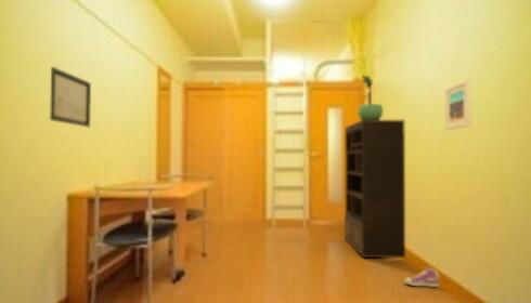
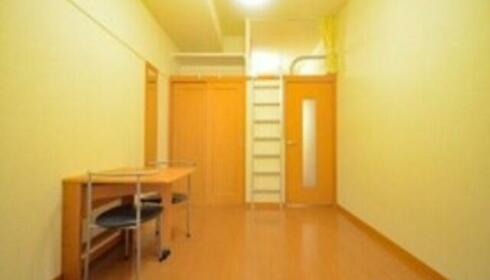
- potted plant [357,74,384,120]
- bookshelf [344,119,406,259]
- wall art [49,66,92,129]
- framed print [444,79,471,131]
- sneaker [403,265,440,288]
